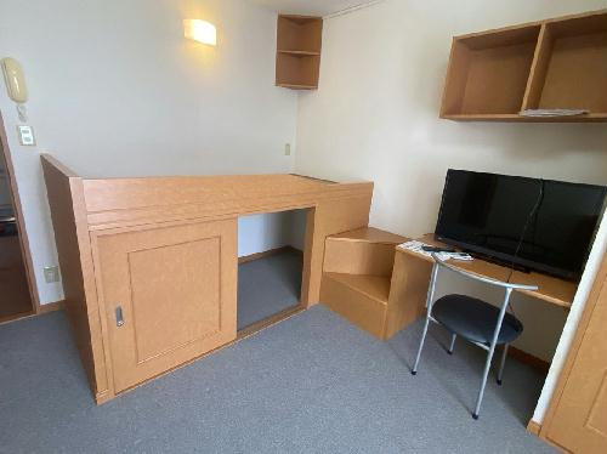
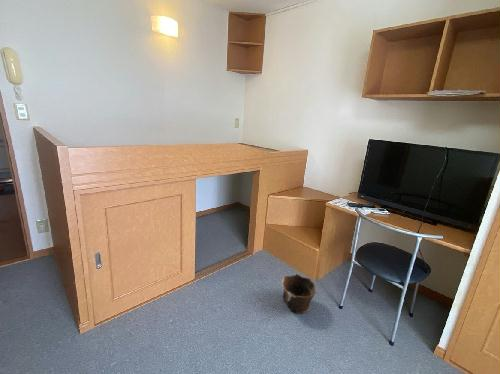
+ clay pot [281,273,317,314]
